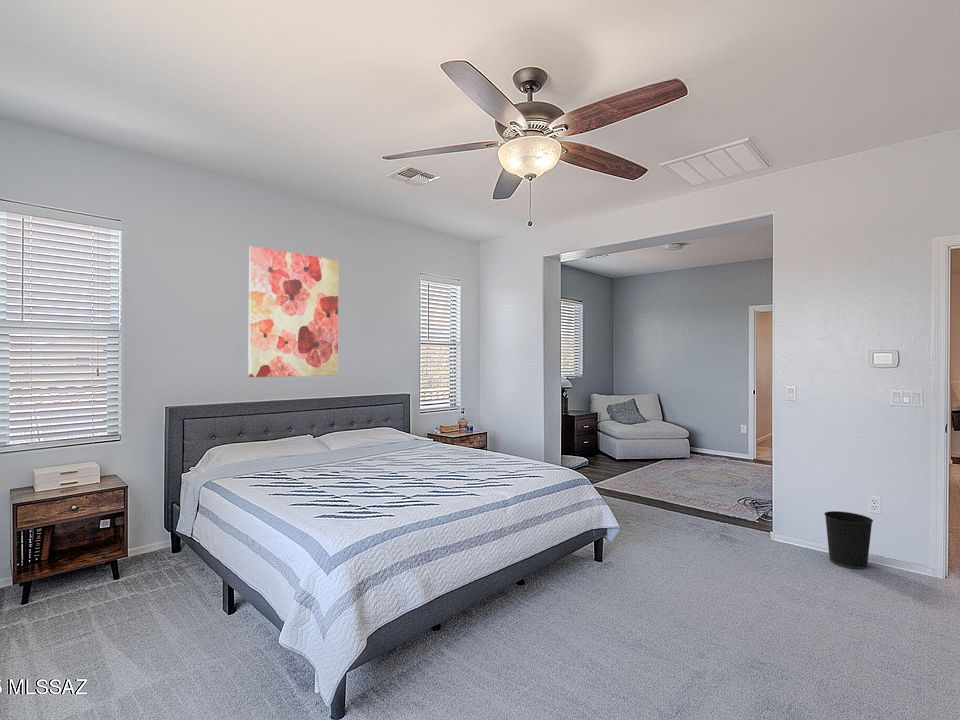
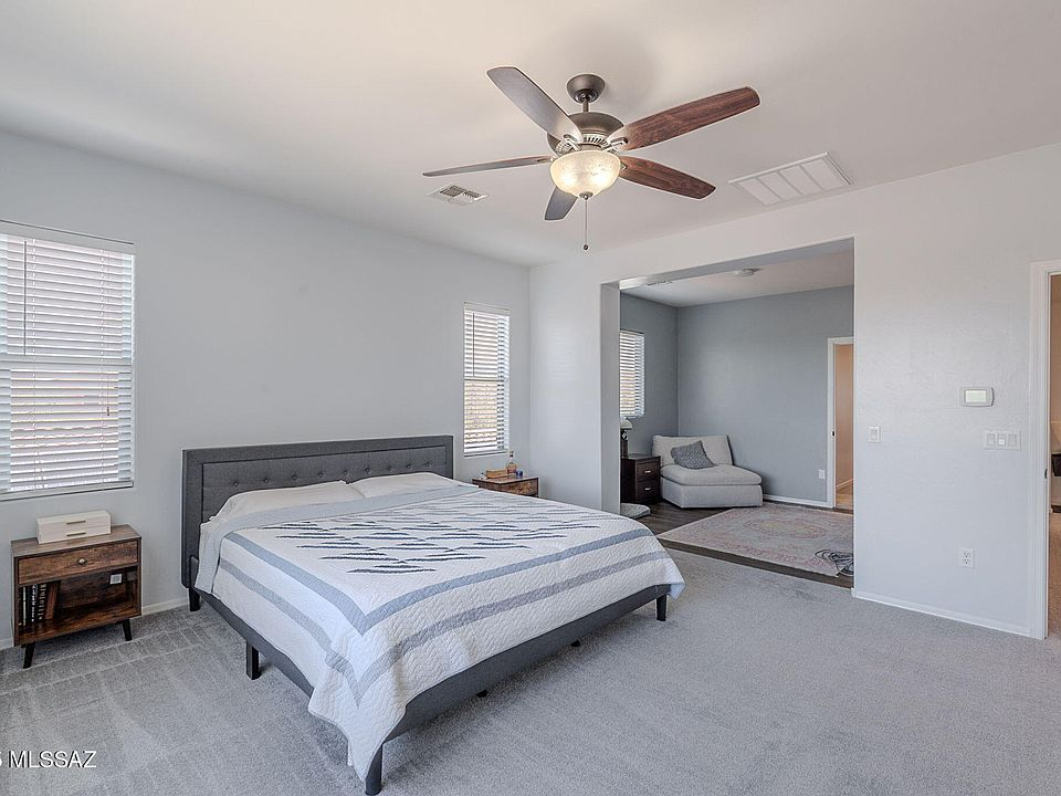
- wastebasket [823,510,874,570]
- wall art [247,245,340,378]
